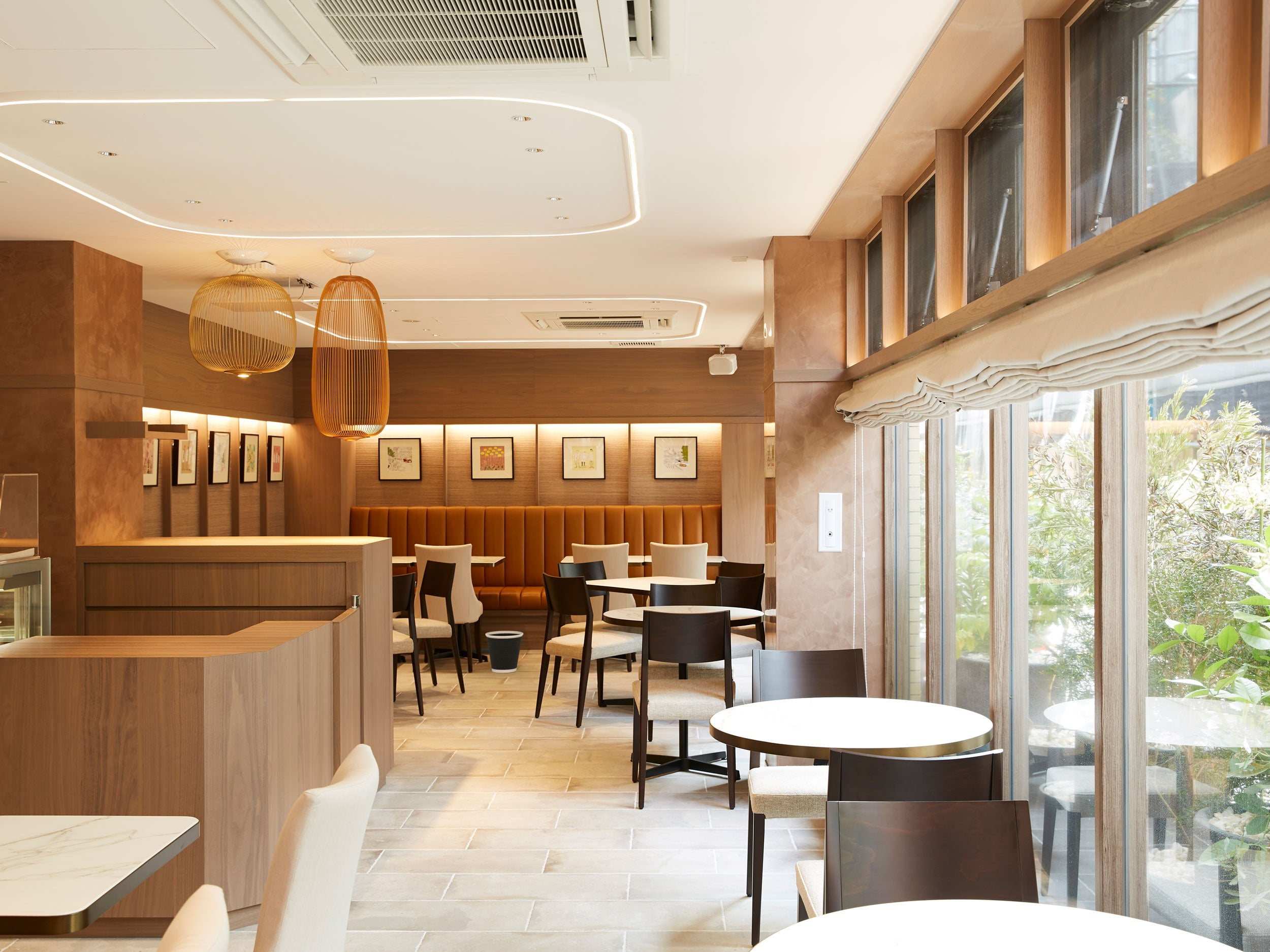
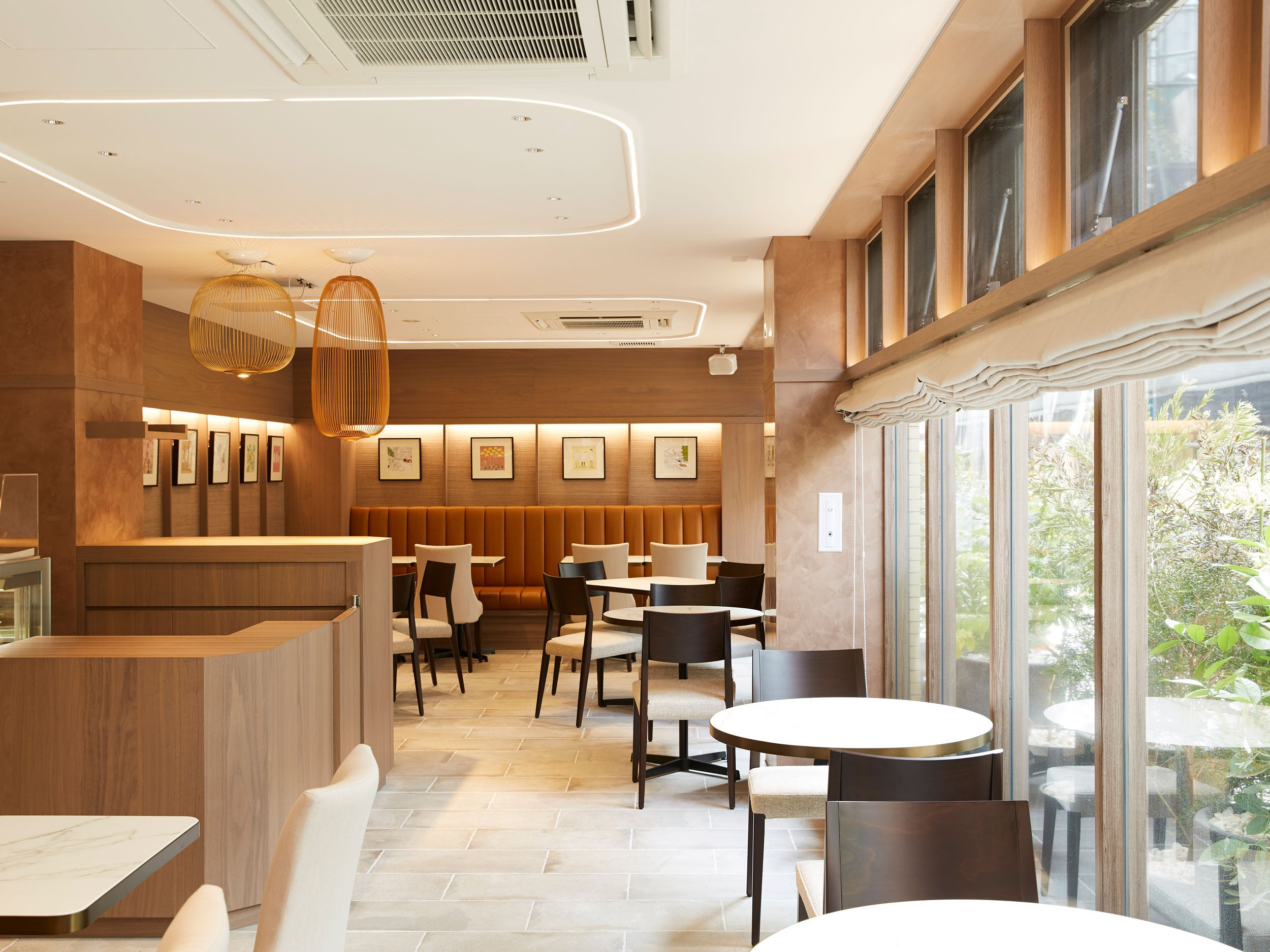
- wastebasket [485,631,524,673]
